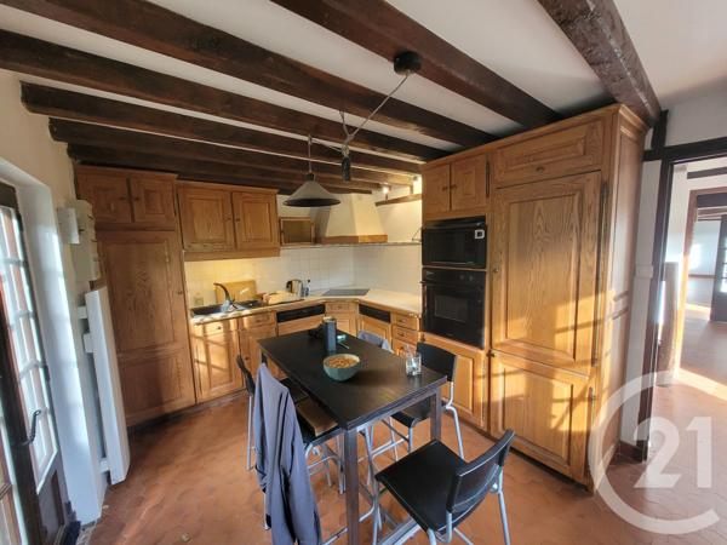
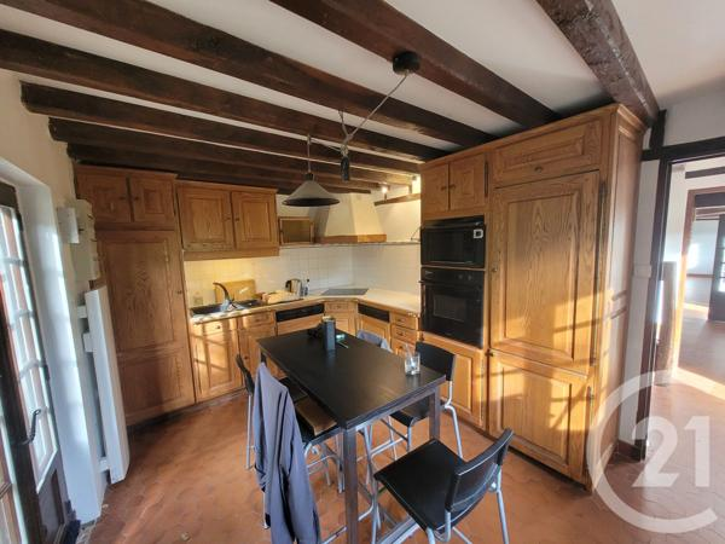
- cereal bowl [322,352,361,382]
